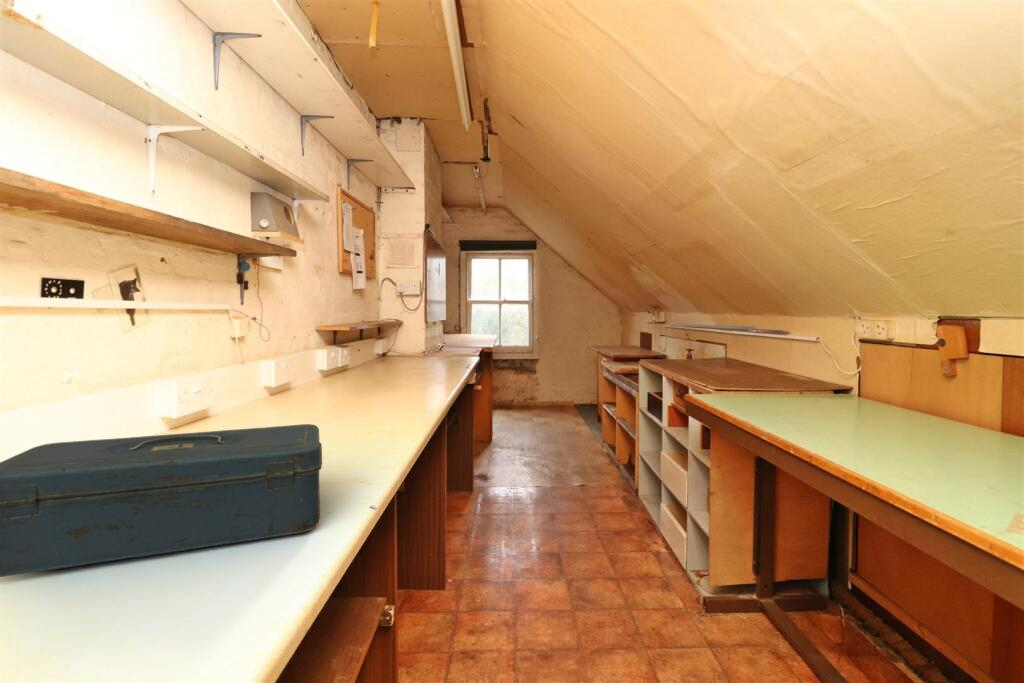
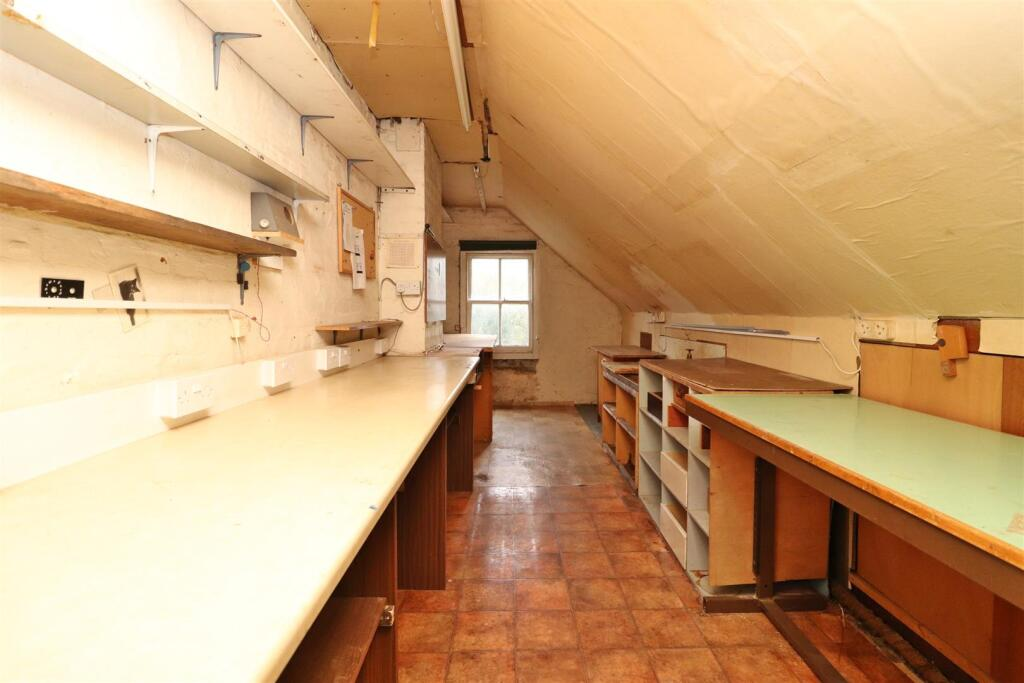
- toolbox [0,423,323,578]
